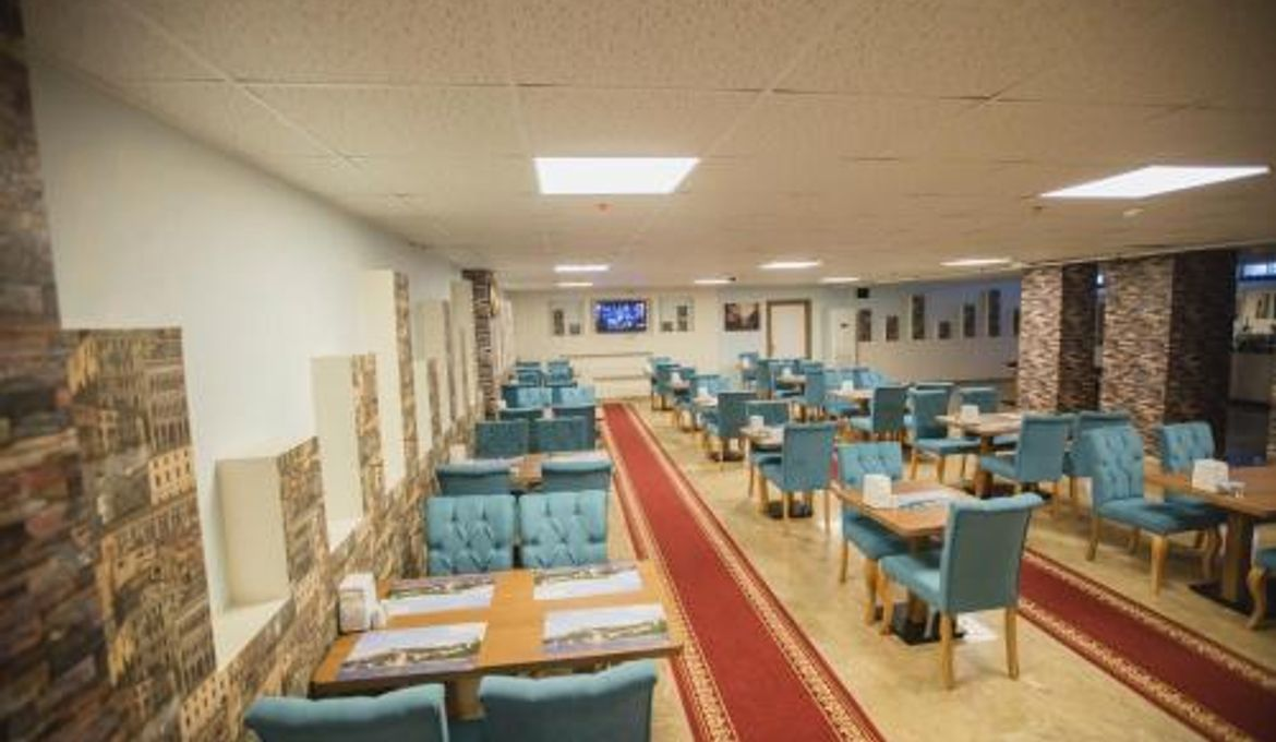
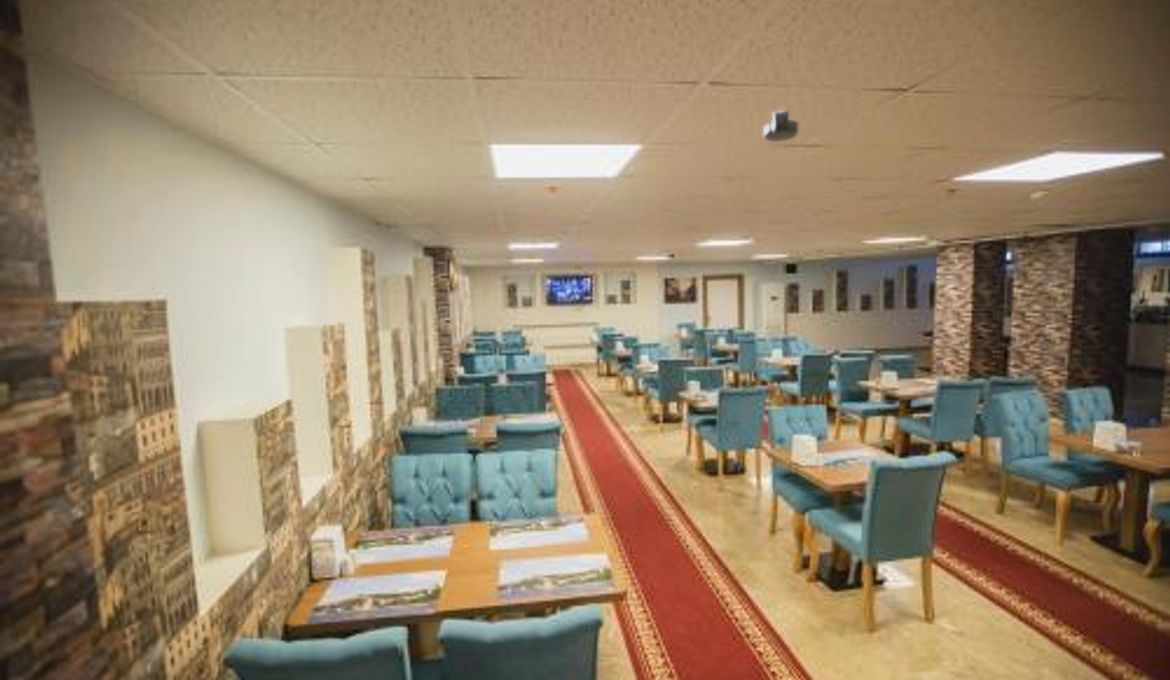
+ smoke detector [762,109,800,143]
